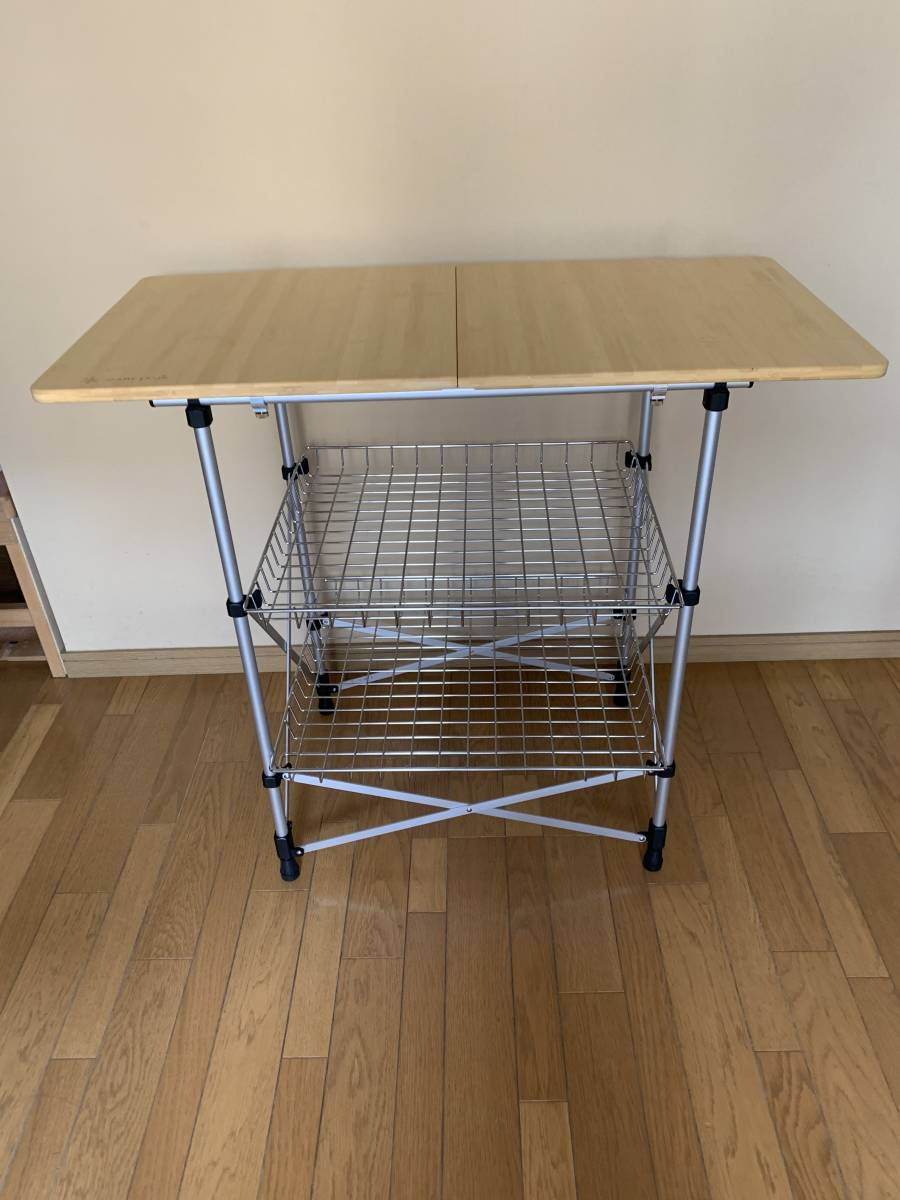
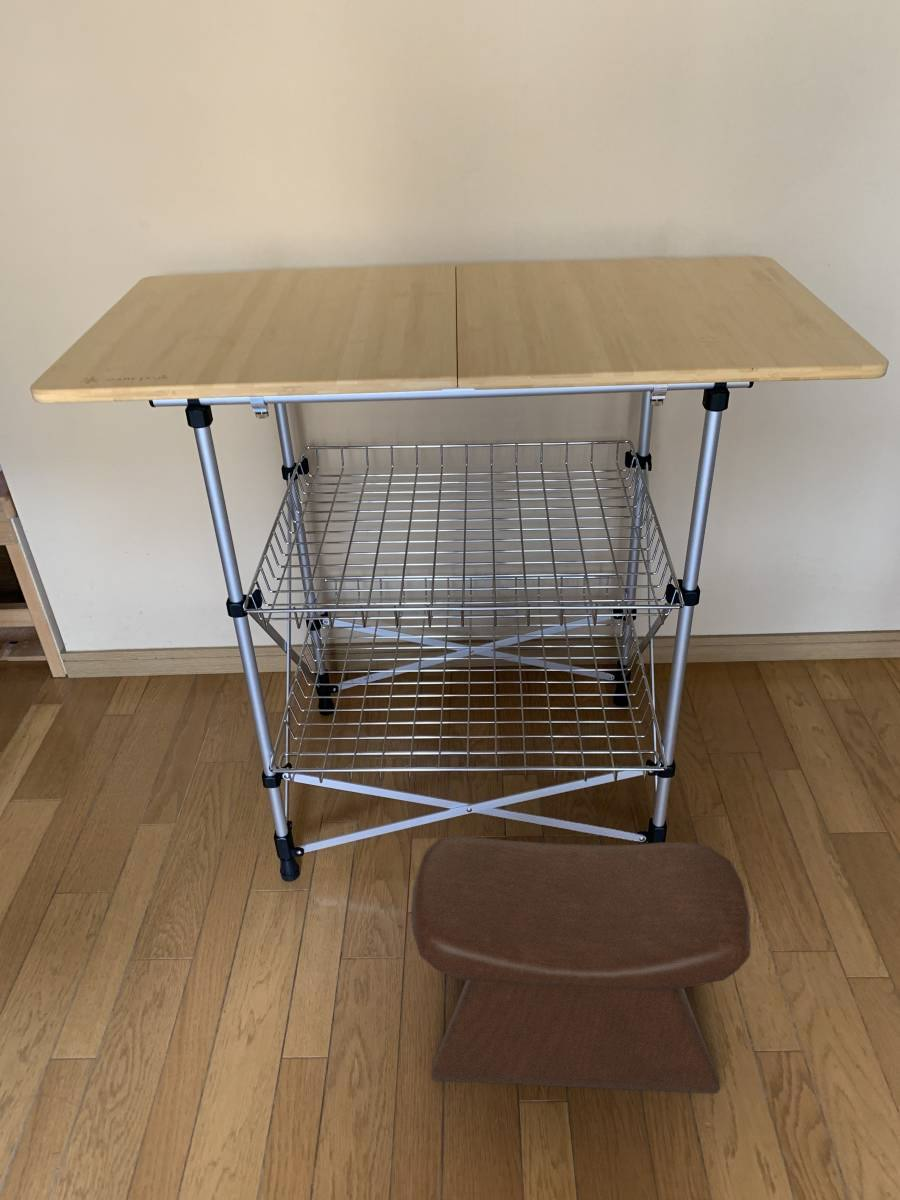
+ stool [410,835,752,1094]
